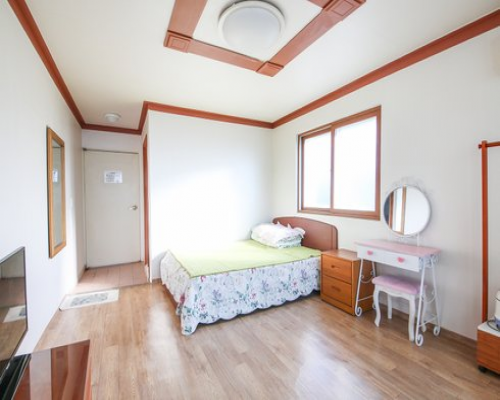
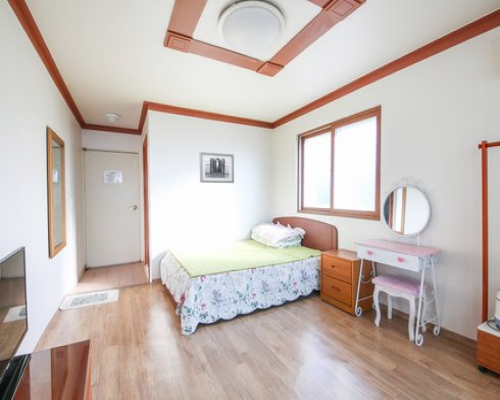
+ wall art [199,151,235,184]
